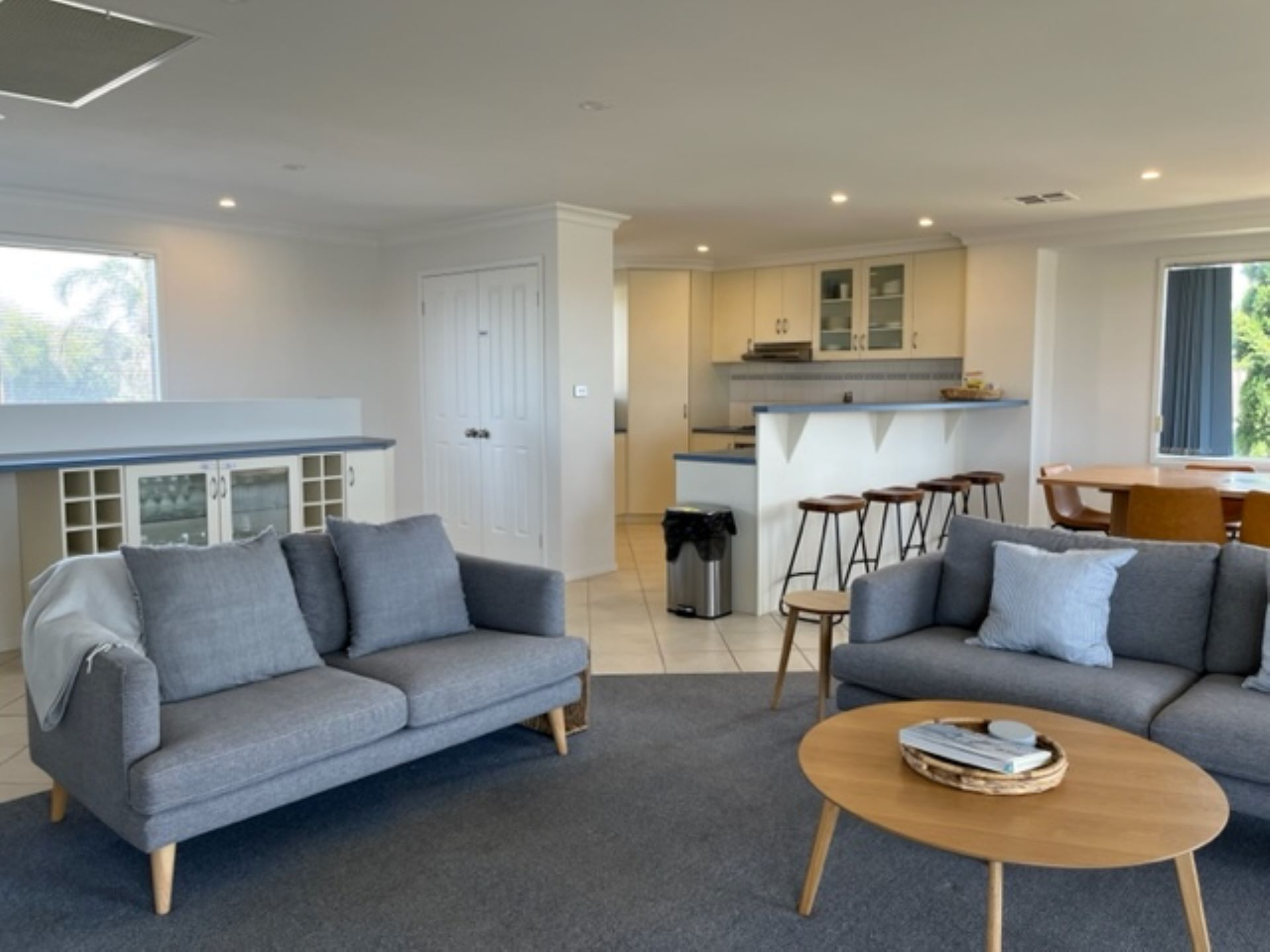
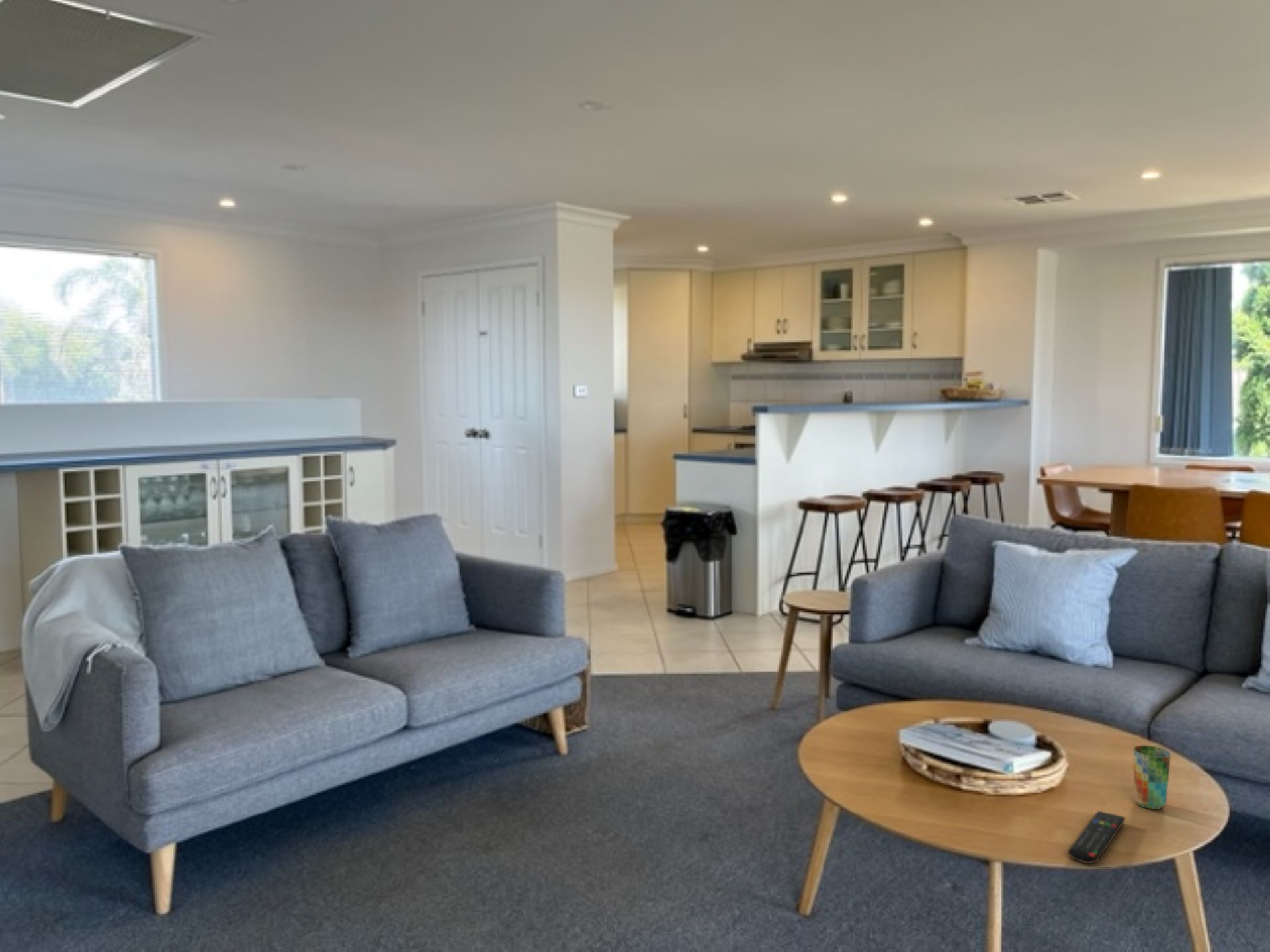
+ cup [1132,745,1171,810]
+ remote control [1067,810,1126,864]
